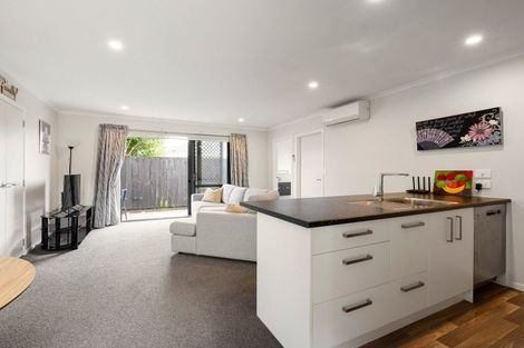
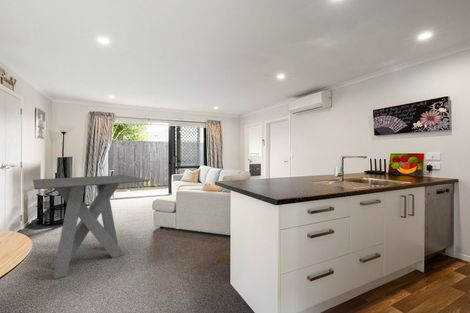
+ dining table [32,174,151,280]
